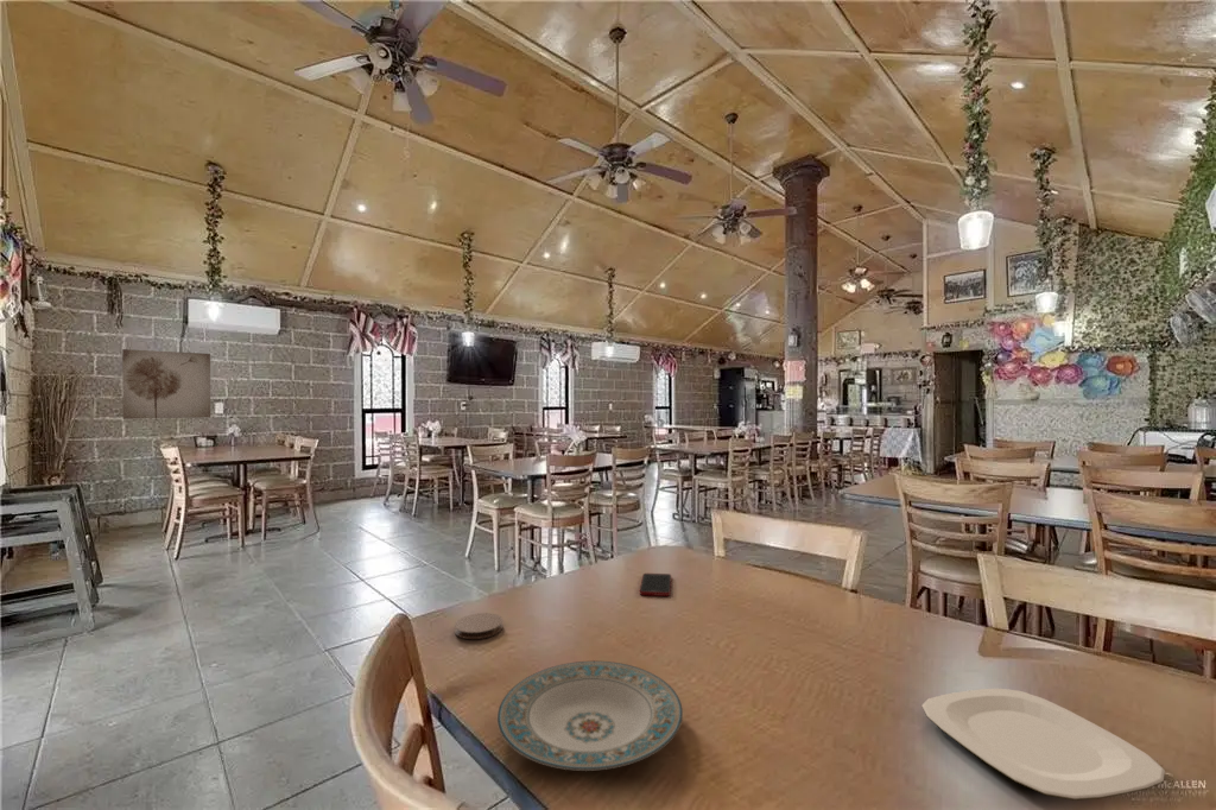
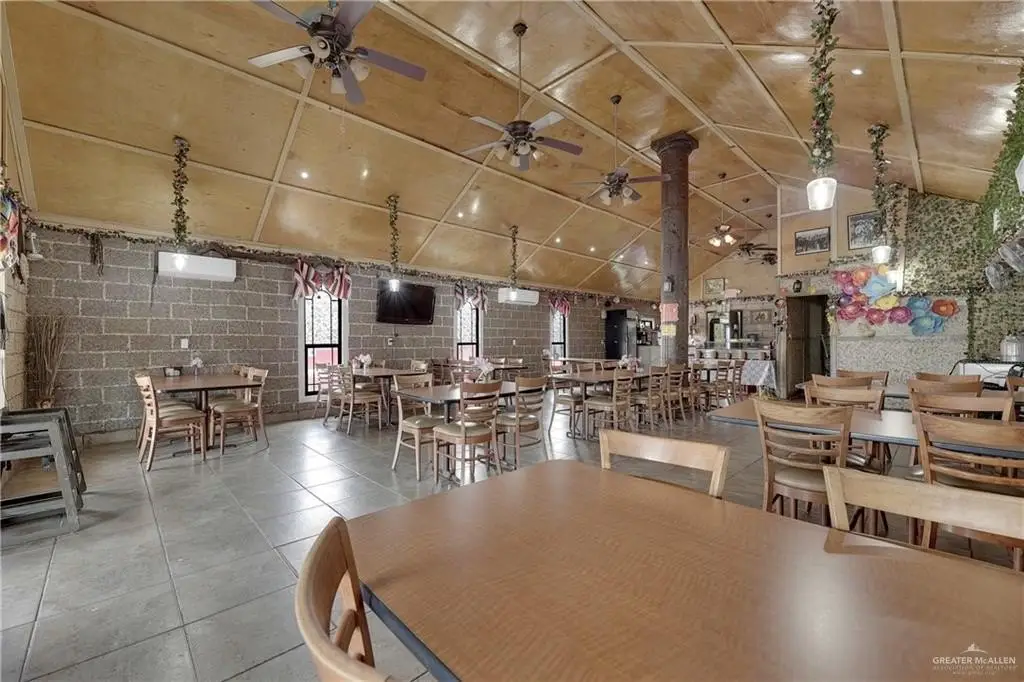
- plate [920,688,1166,802]
- coaster [454,612,504,640]
- plate [496,660,684,772]
- cell phone [639,572,672,597]
- wall art [121,348,211,420]
